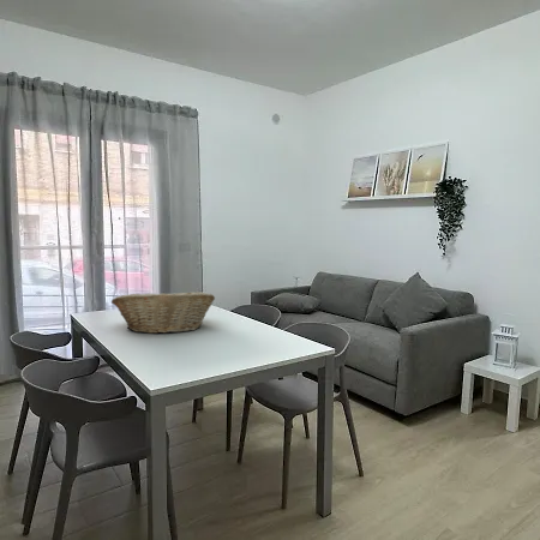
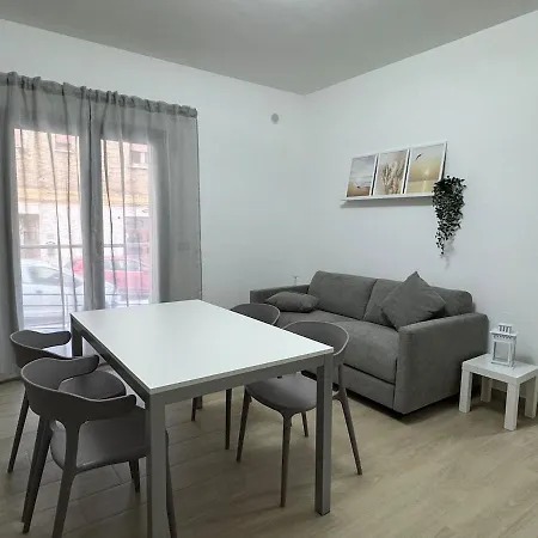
- fruit basket [110,290,216,335]
